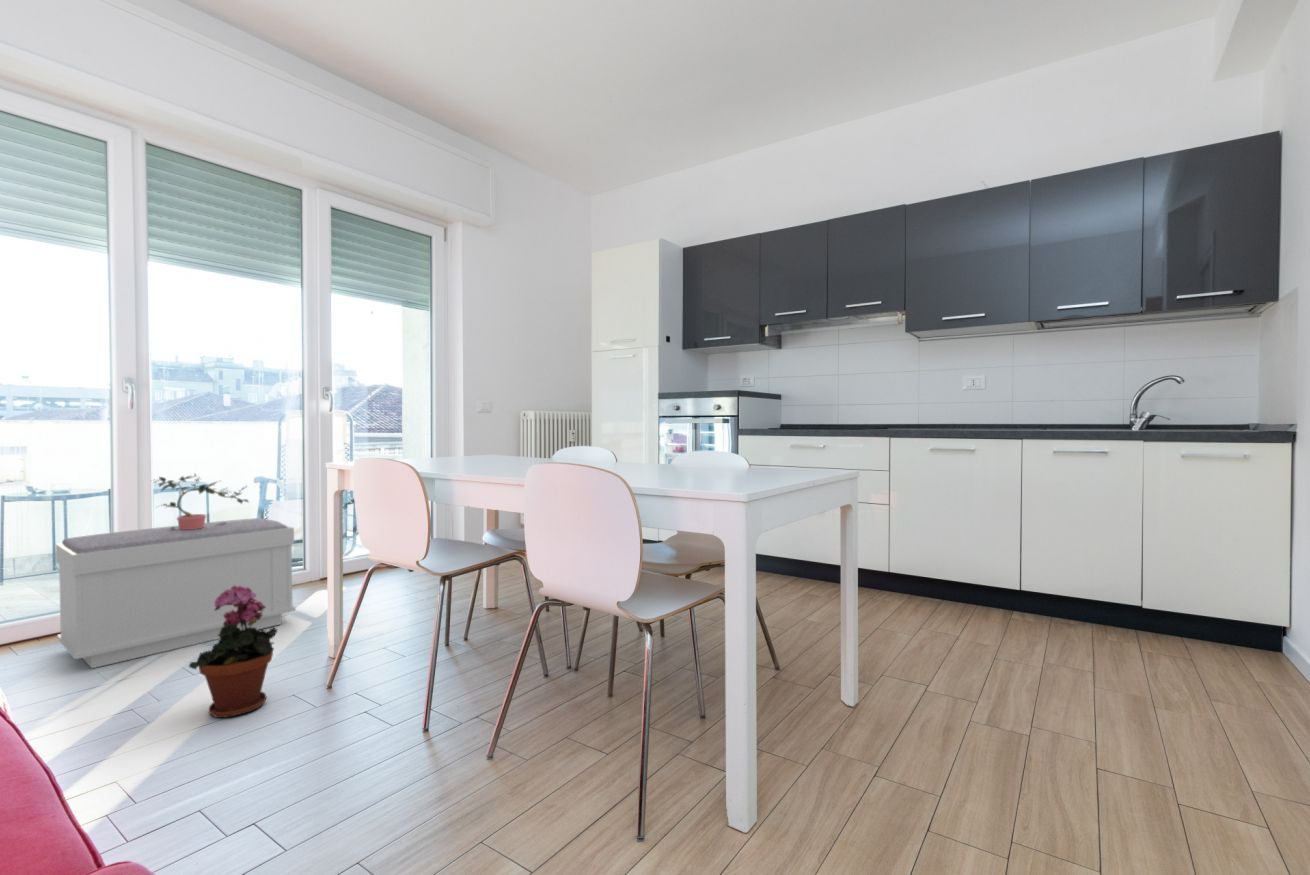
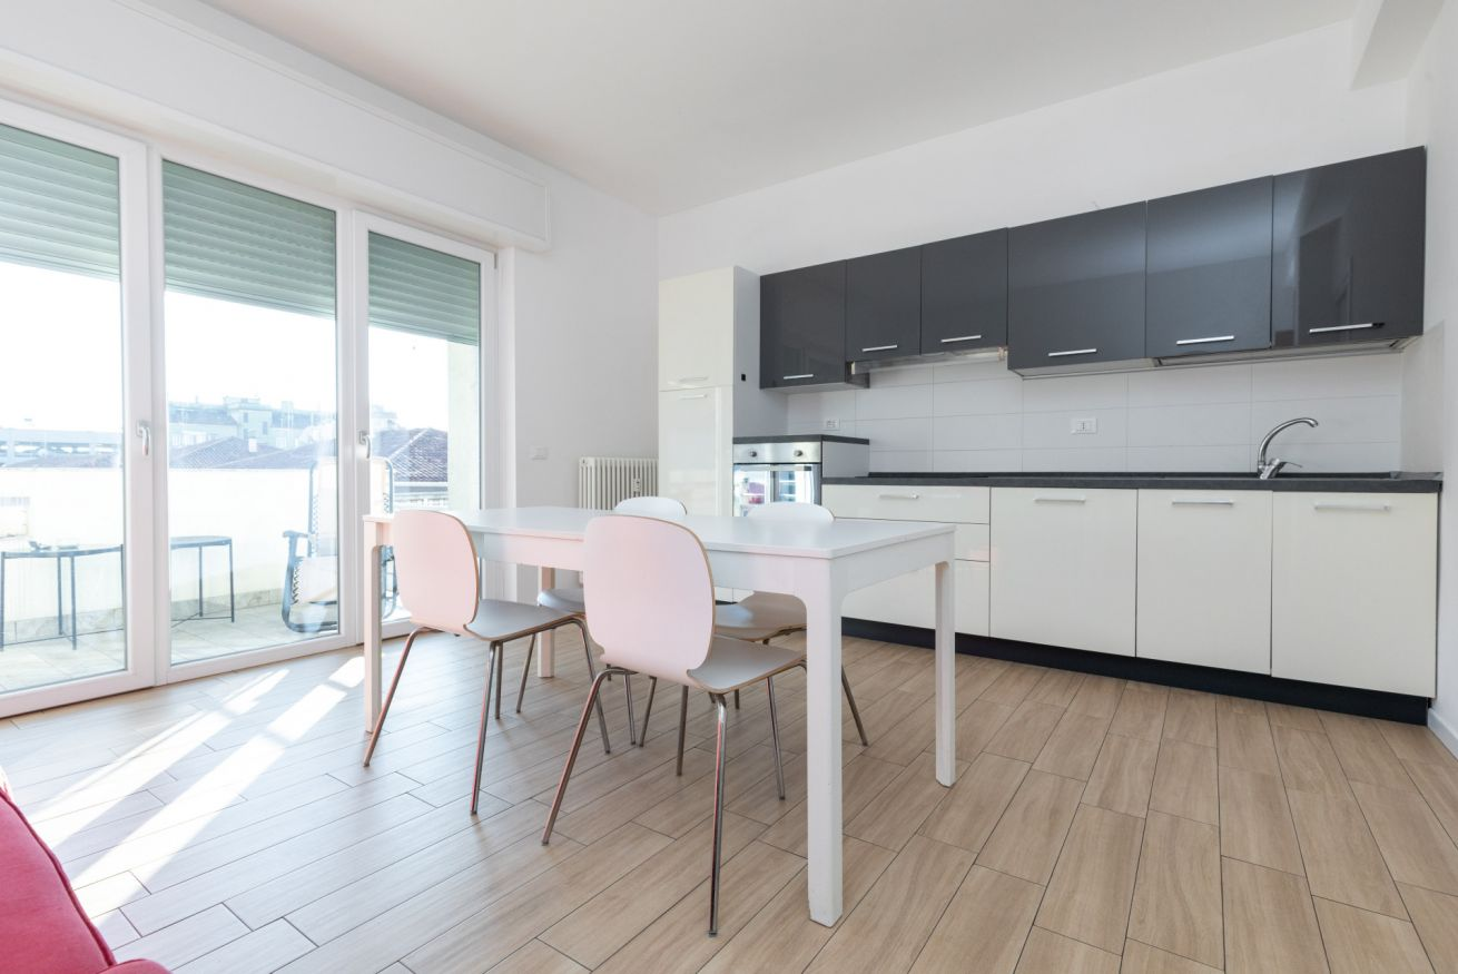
- potted plant [188,585,278,719]
- bench [55,517,296,670]
- potted plant [151,472,250,530]
